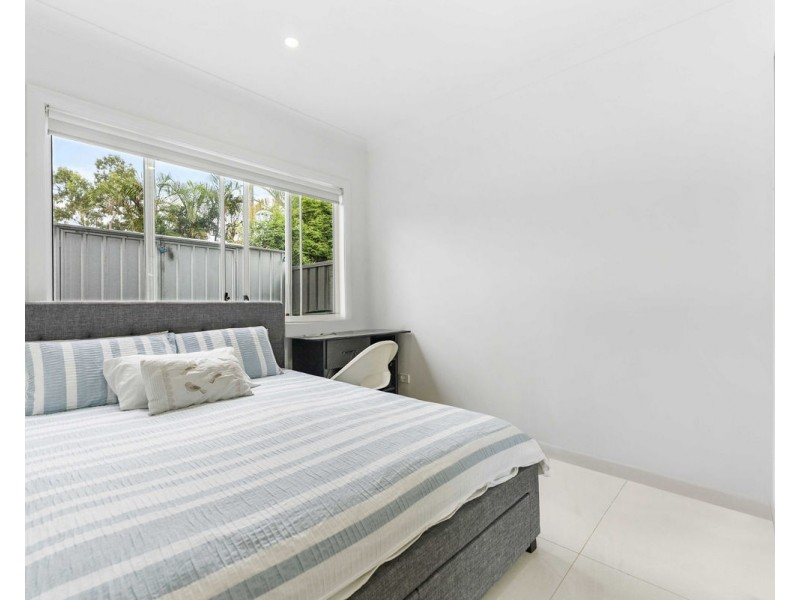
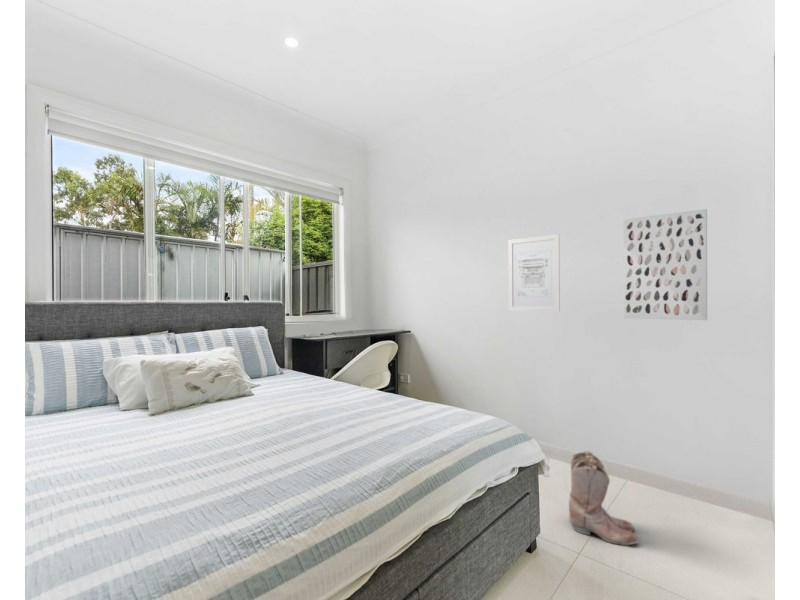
+ boots [568,450,639,546]
+ wall art [623,208,708,321]
+ wall art [508,233,561,312]
